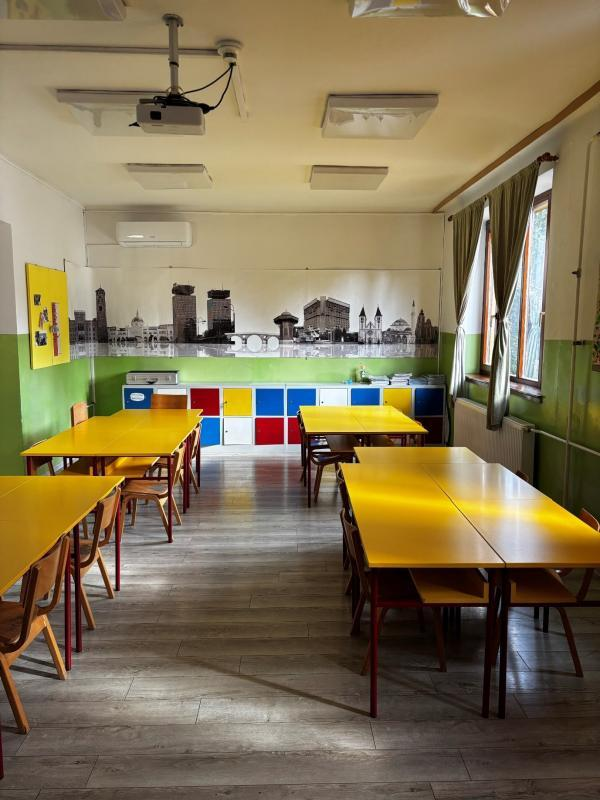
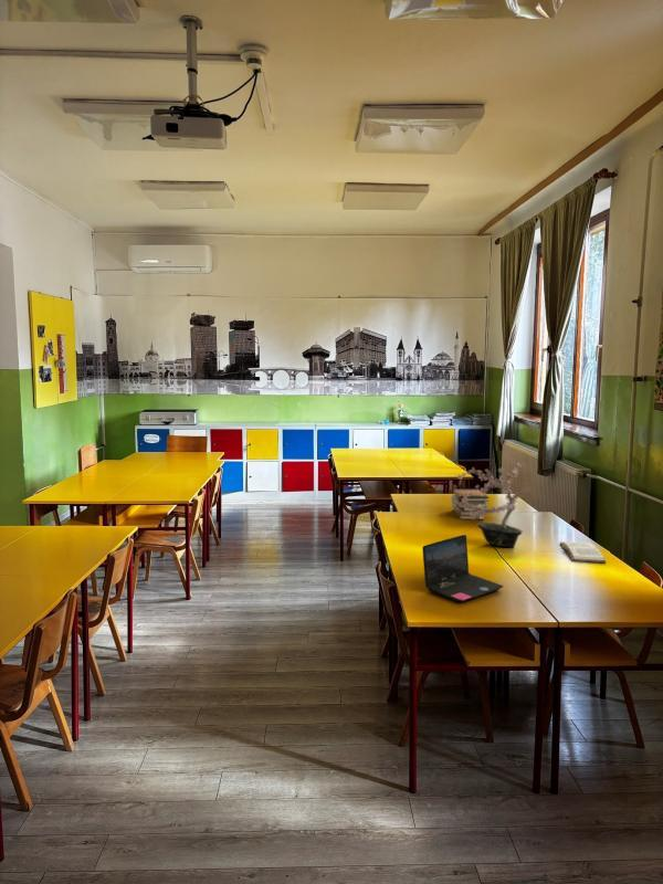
+ book [559,540,607,564]
+ laptop [422,534,505,603]
+ book stack [451,488,491,520]
+ potted plant [450,462,530,548]
